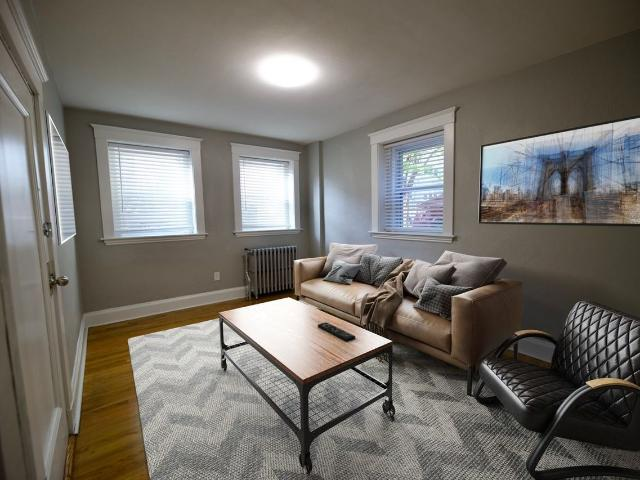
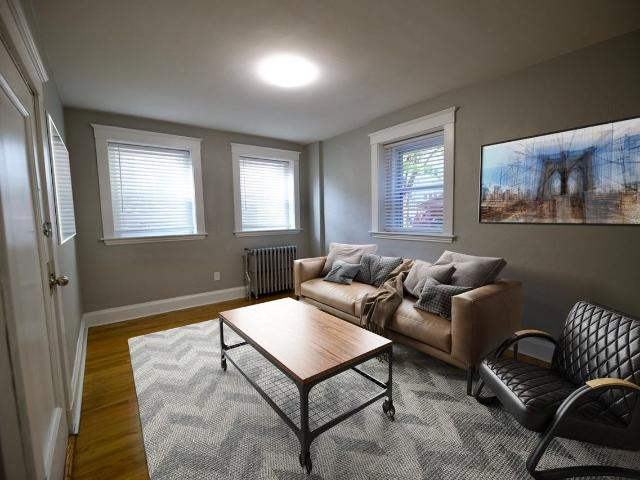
- remote control [317,321,356,342]
